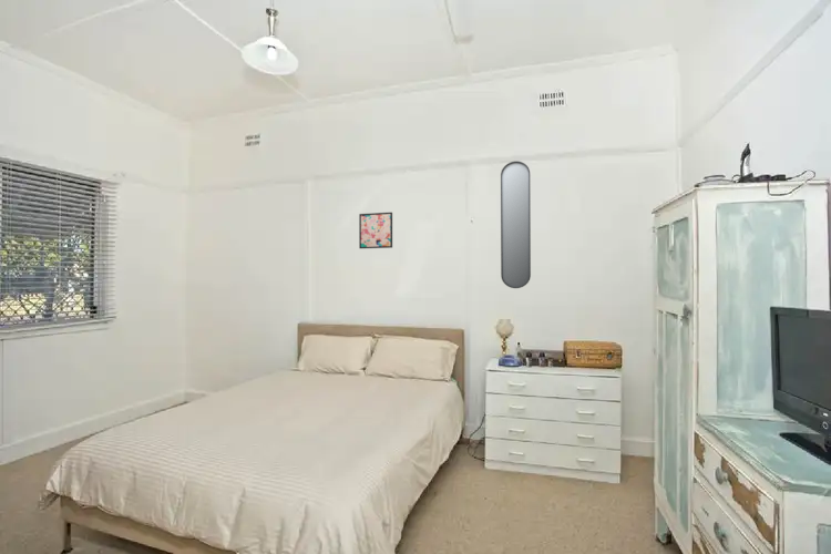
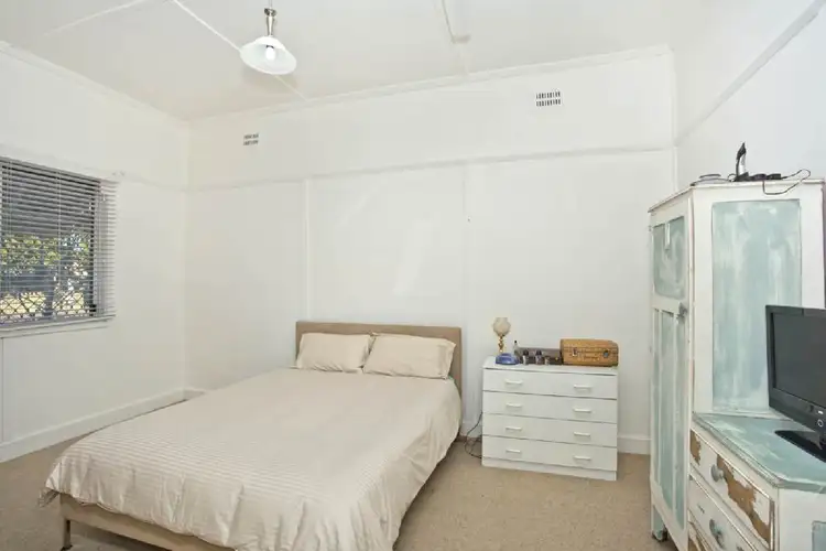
- wall art [358,212,393,249]
- home mirror [500,161,532,289]
